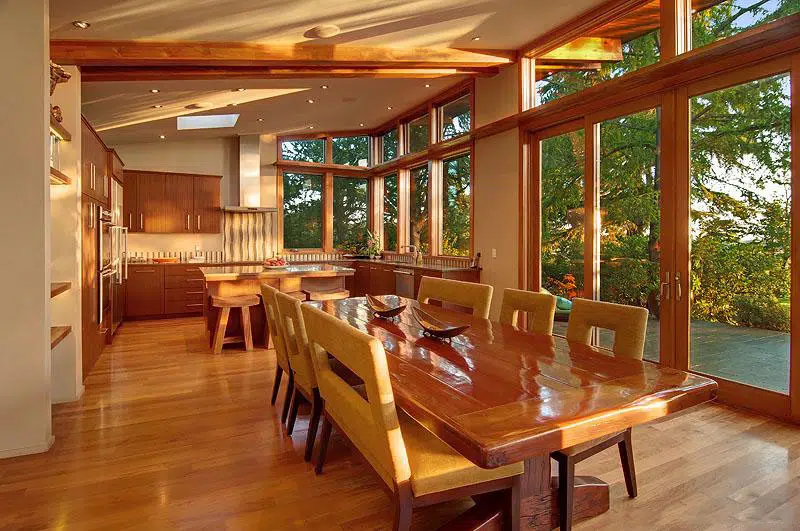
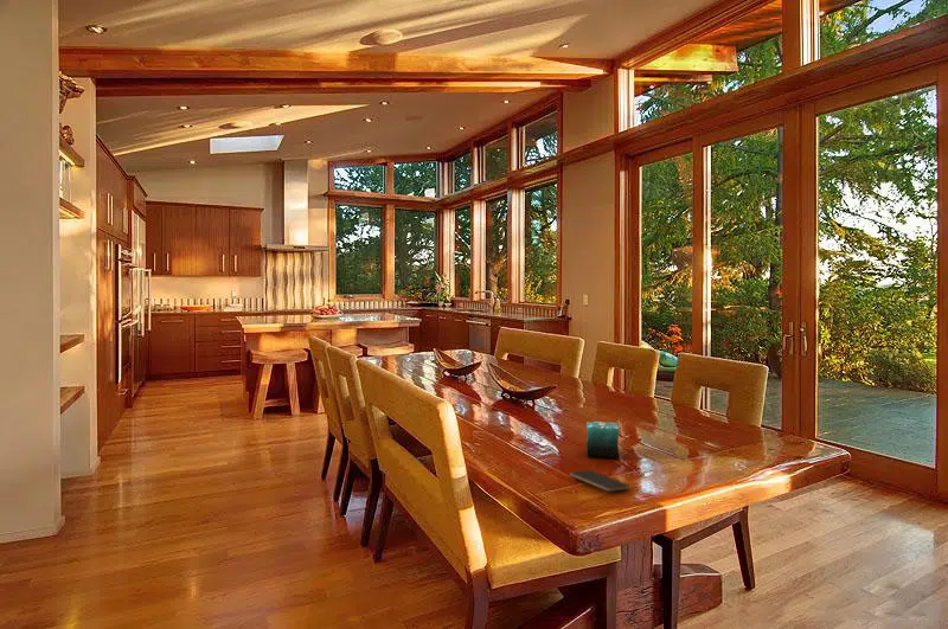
+ smartphone [569,469,630,493]
+ candle [585,421,621,460]
